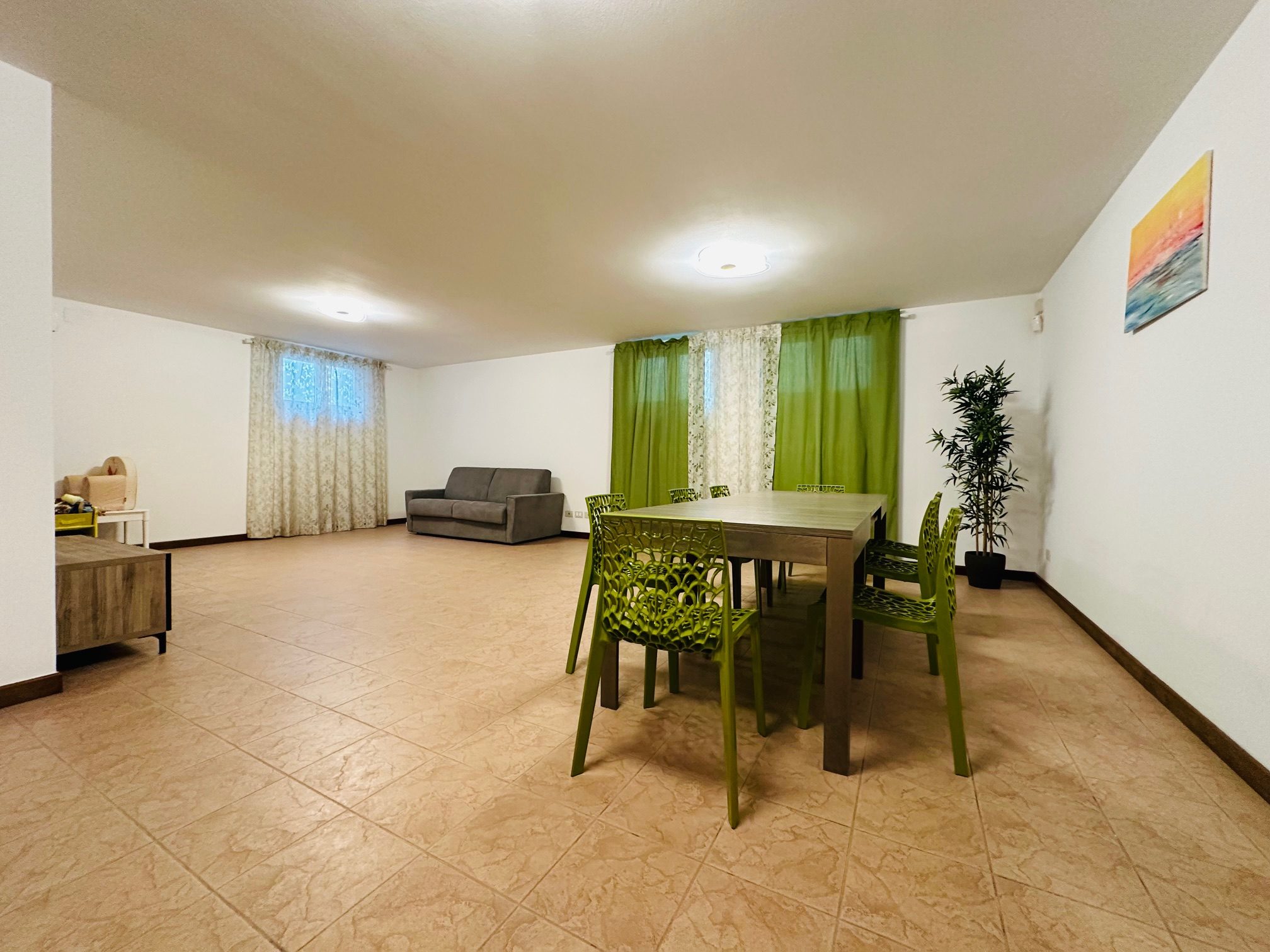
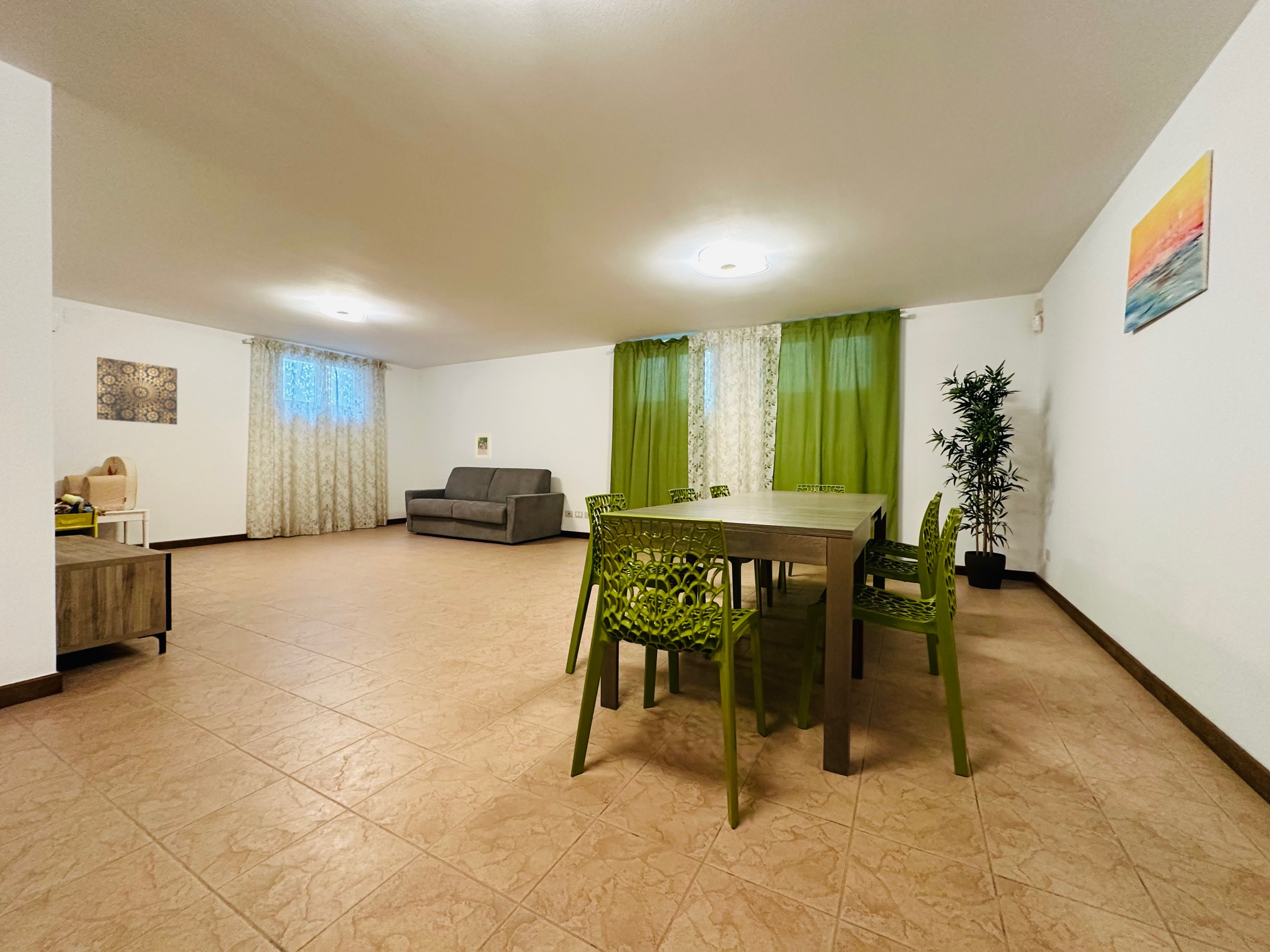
+ wall art [96,356,178,425]
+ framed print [474,433,492,459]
